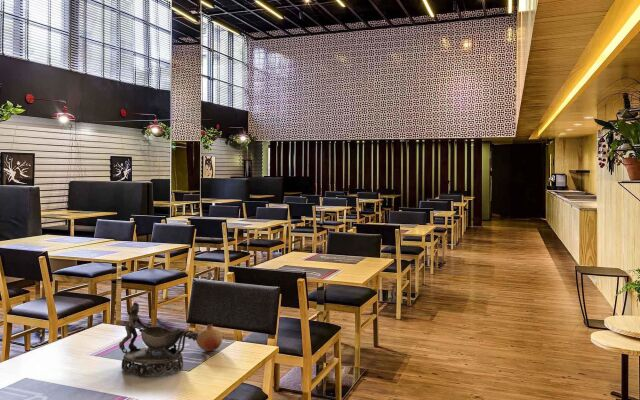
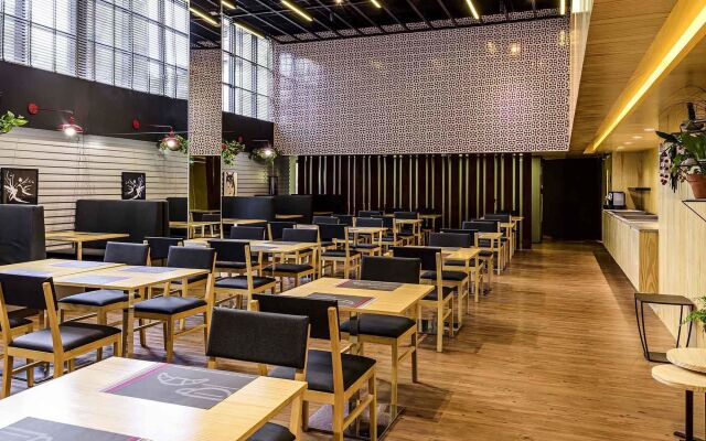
- fruit [196,323,223,352]
- decorative bowl [118,301,199,378]
